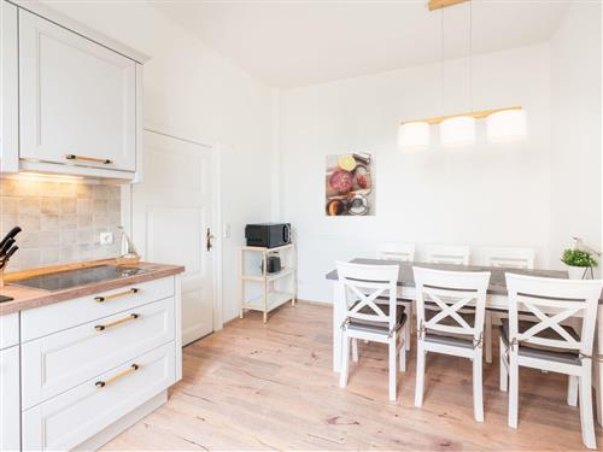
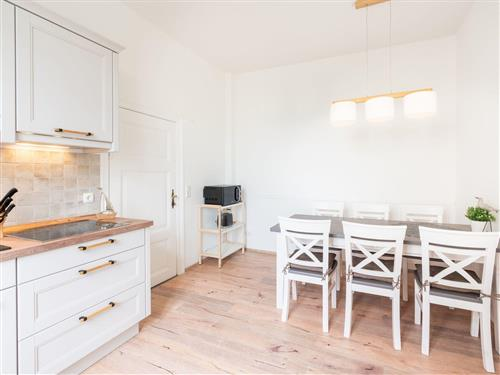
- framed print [324,149,377,217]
